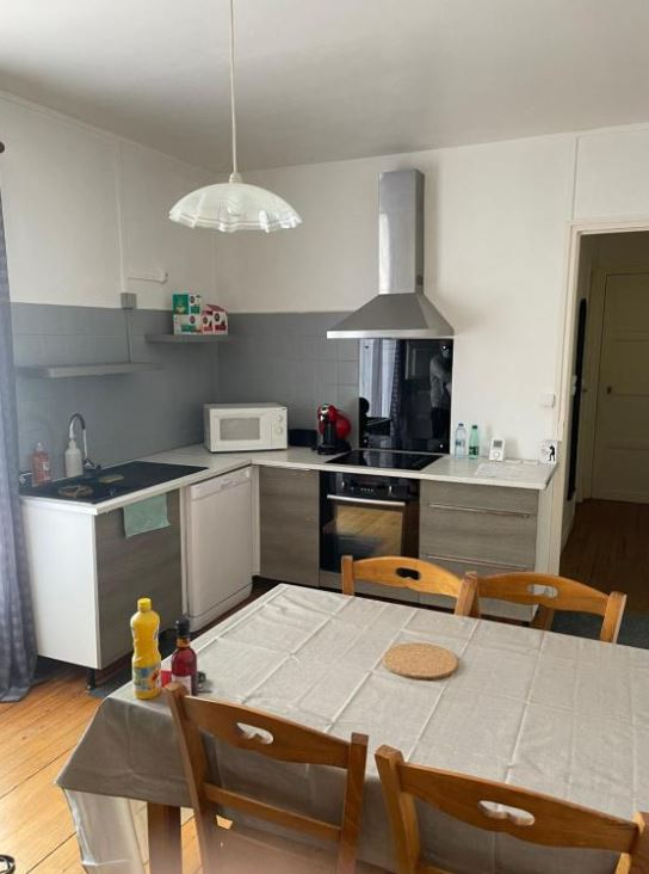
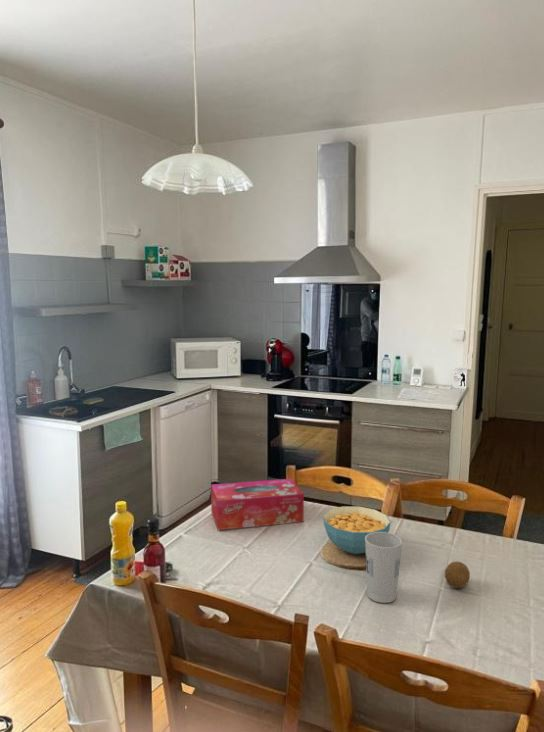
+ cup [365,532,403,604]
+ cereal bowl [322,505,392,555]
+ fruit [444,560,471,589]
+ tissue box [210,478,305,531]
